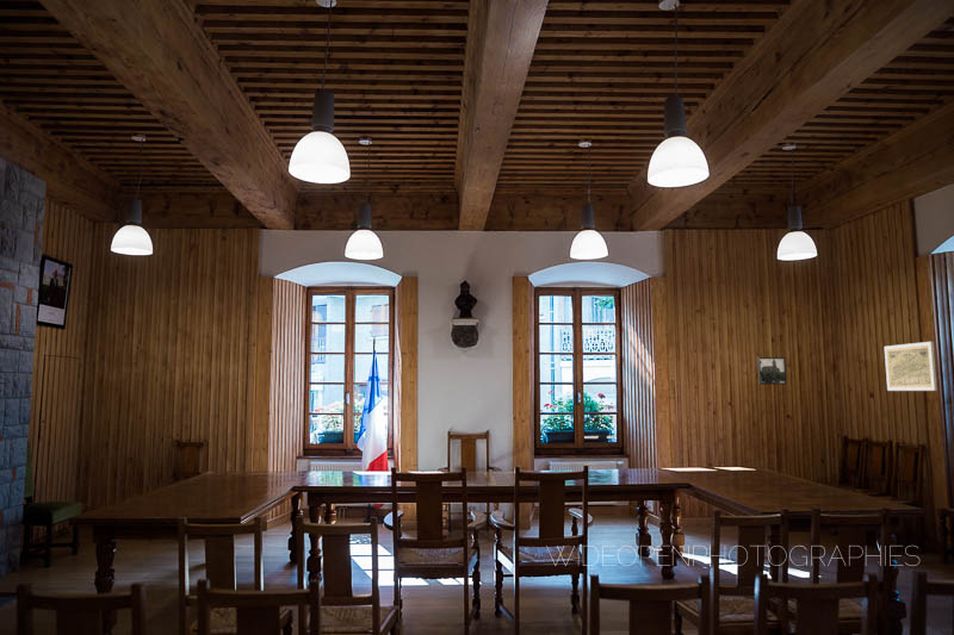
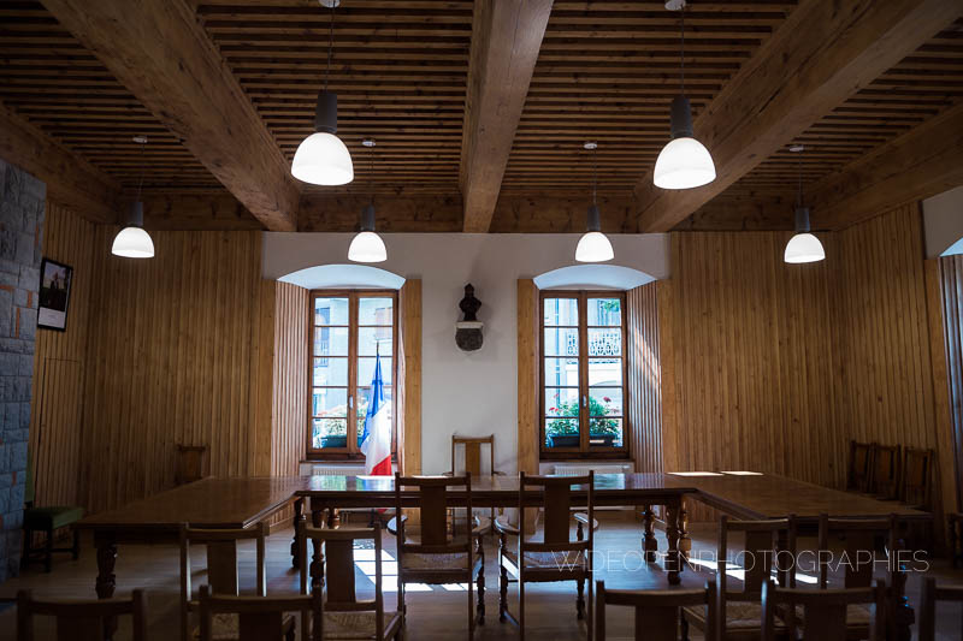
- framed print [757,356,787,386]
- map [884,341,938,392]
